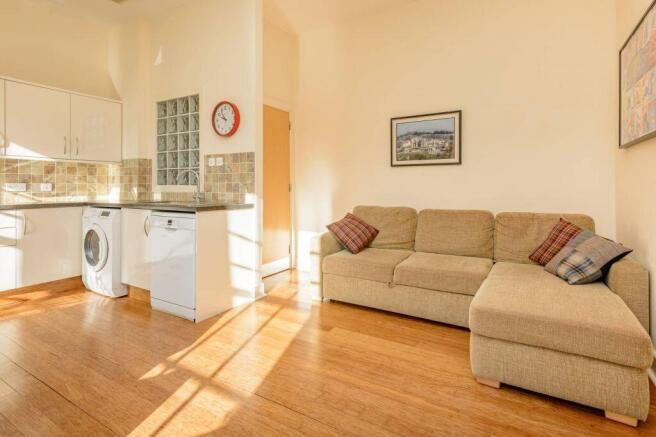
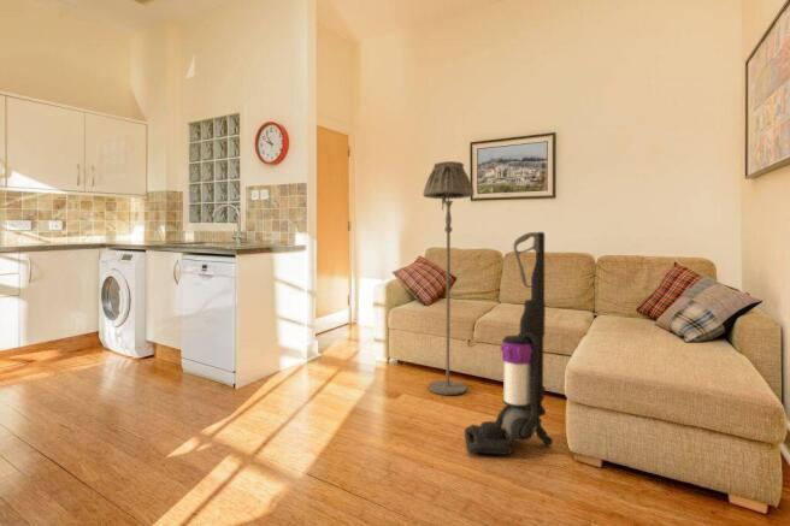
+ floor lamp [421,160,474,396]
+ vacuum cleaner [464,231,554,456]
